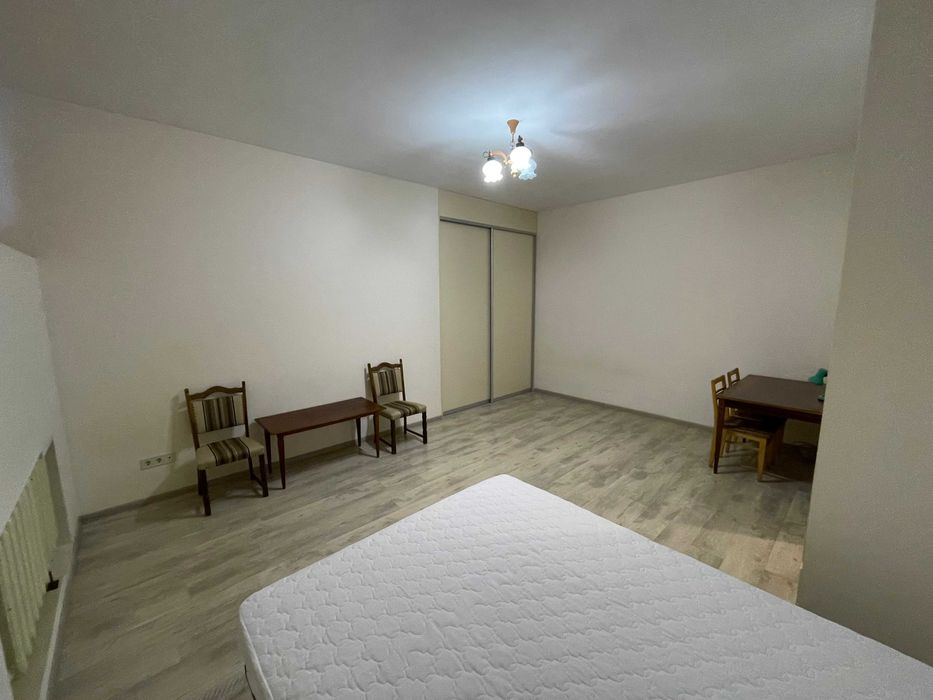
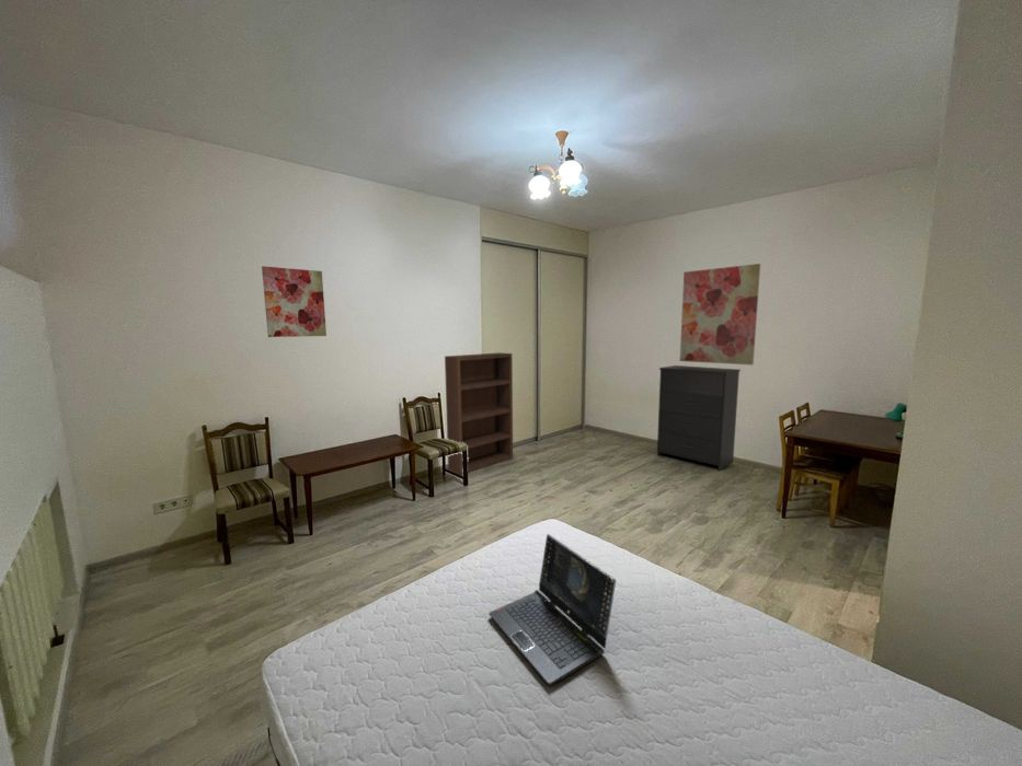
+ bookcase [444,351,514,476]
+ dresser [656,364,742,472]
+ wall art [261,265,328,338]
+ laptop computer [487,533,617,686]
+ wall art [679,263,761,365]
